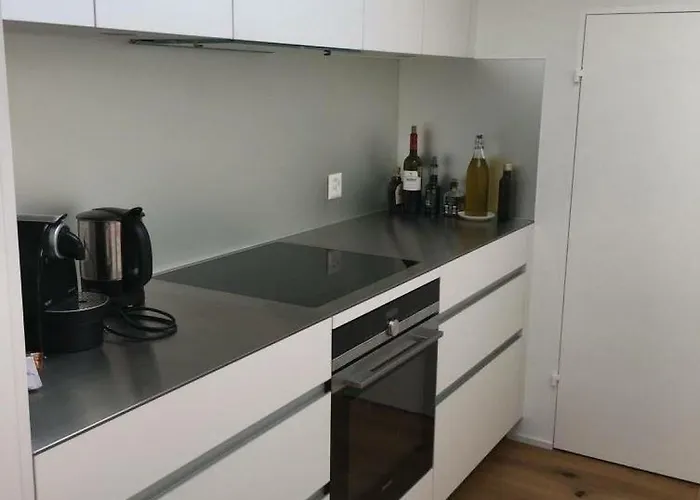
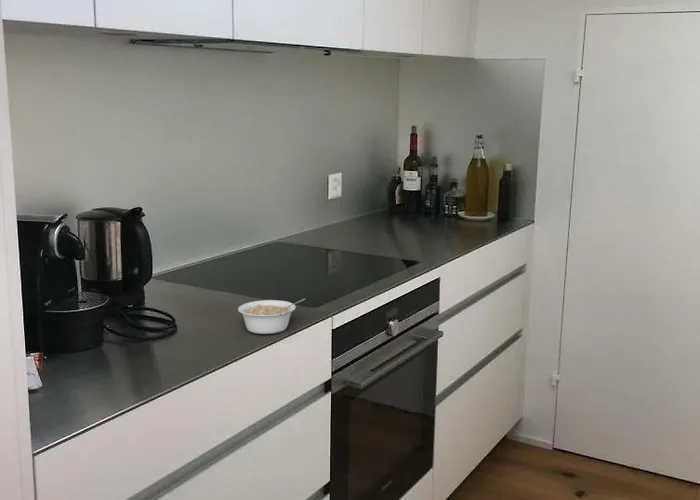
+ legume [237,297,306,335]
